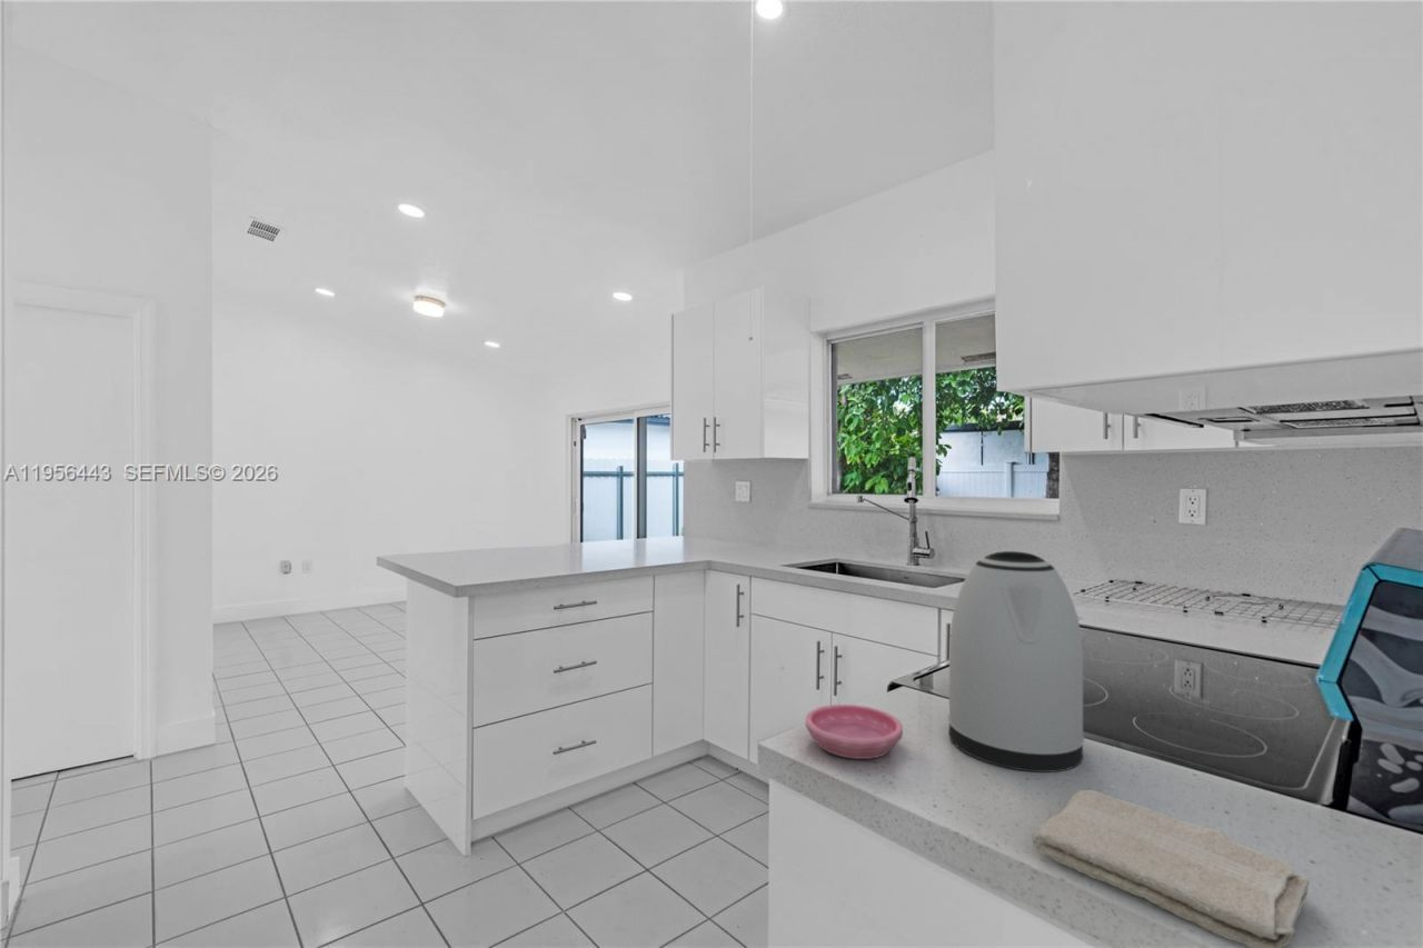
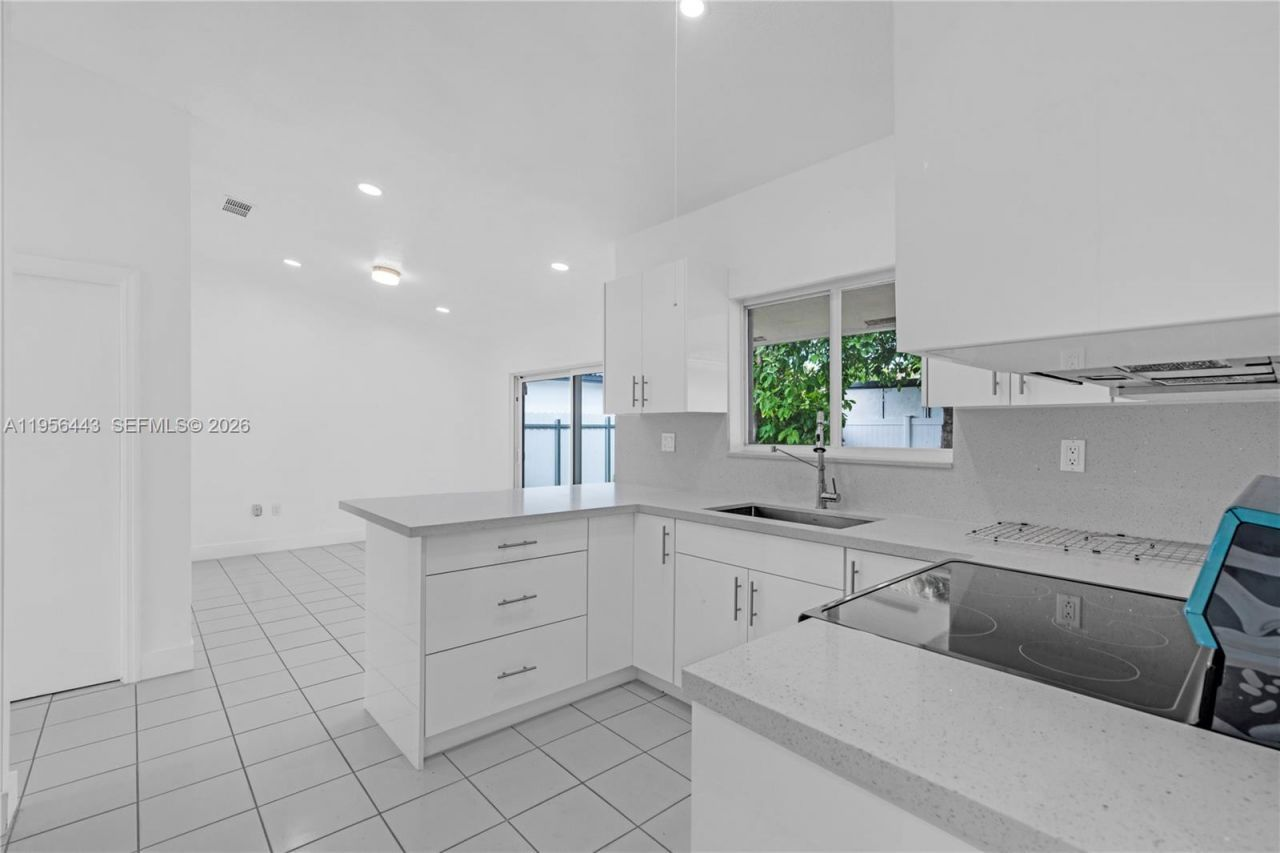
- kettle [946,550,1086,774]
- saucer [805,703,904,760]
- washcloth [1032,789,1311,948]
